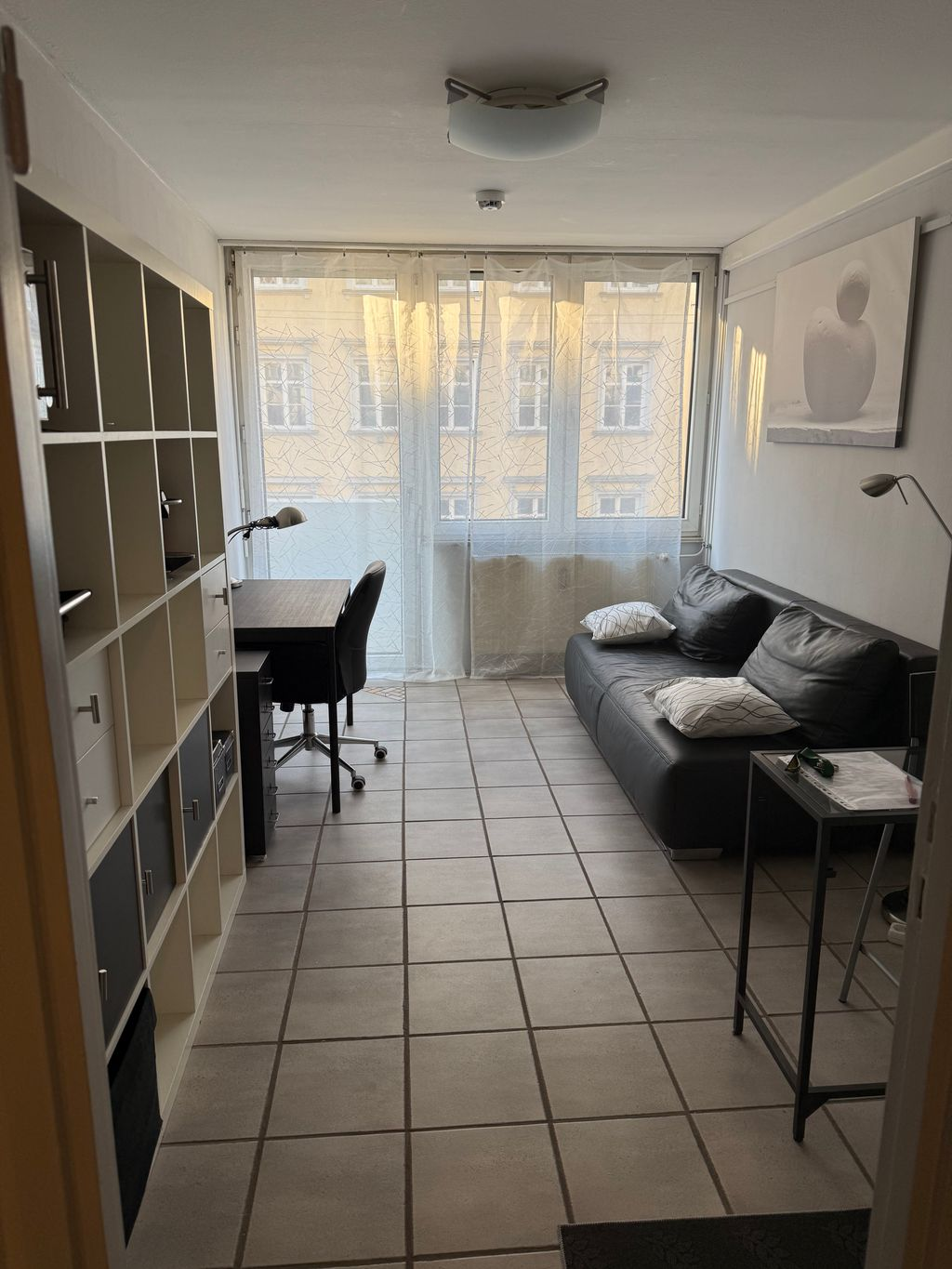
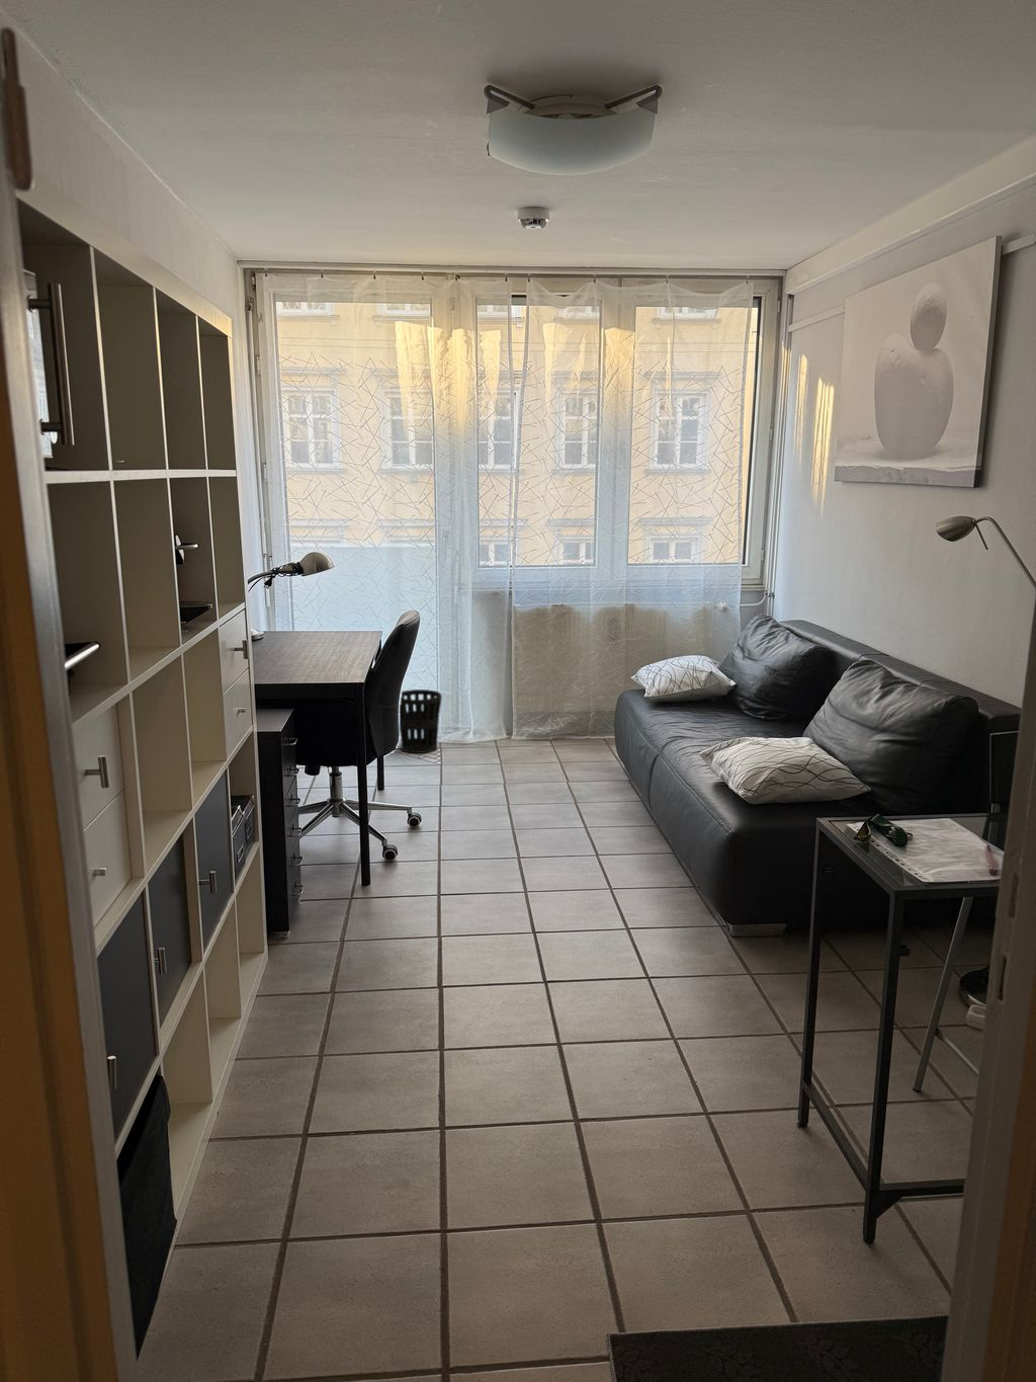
+ wastebasket [398,688,443,755]
